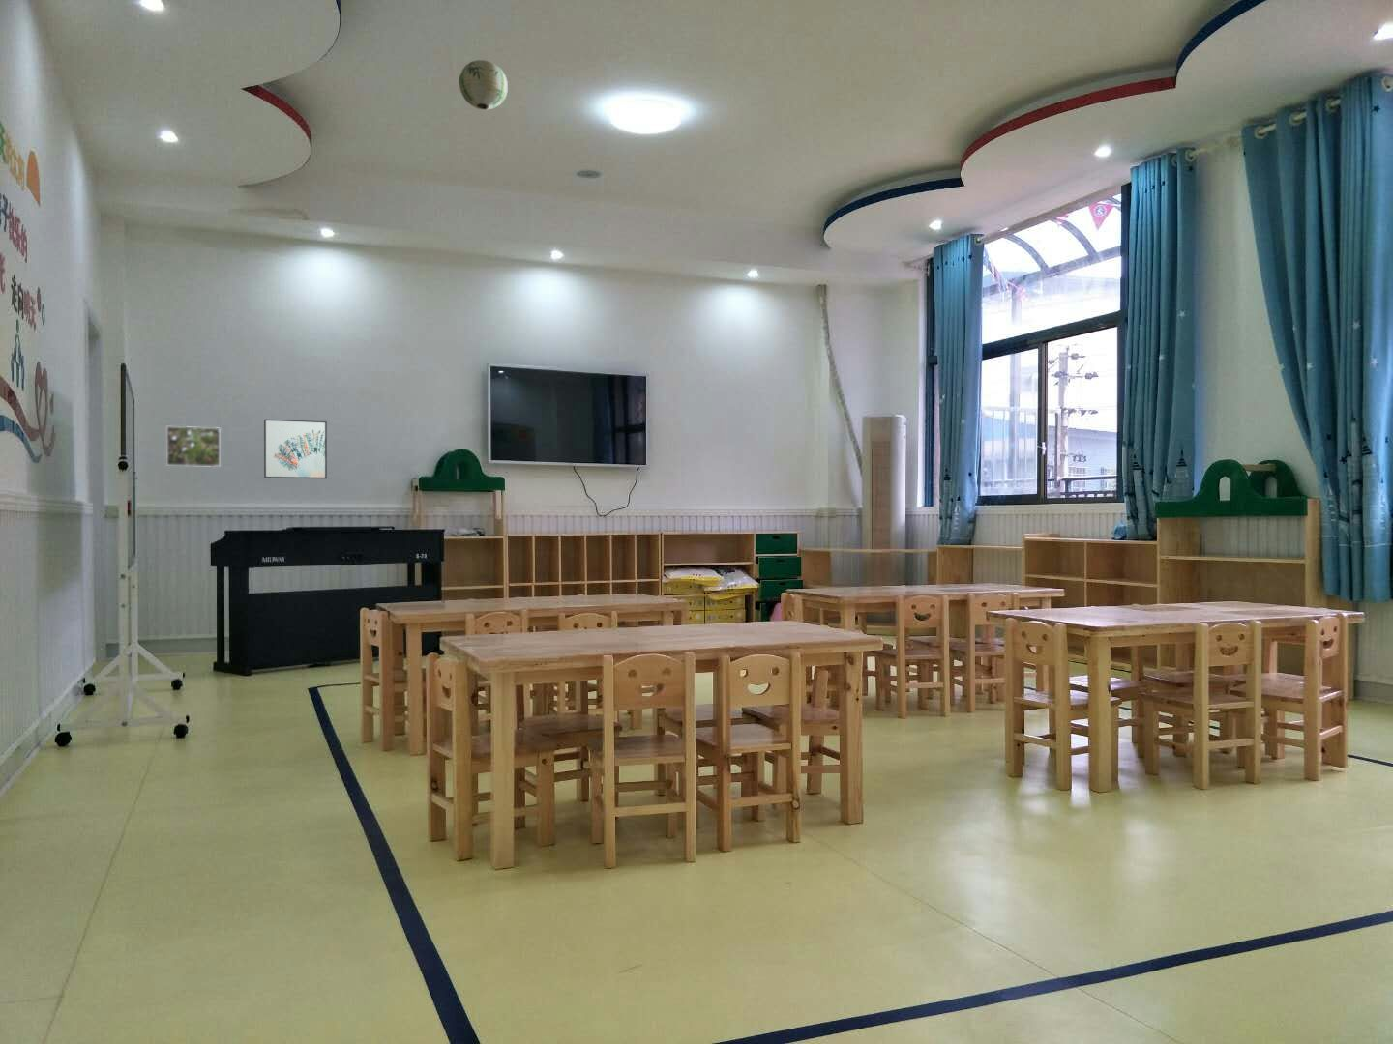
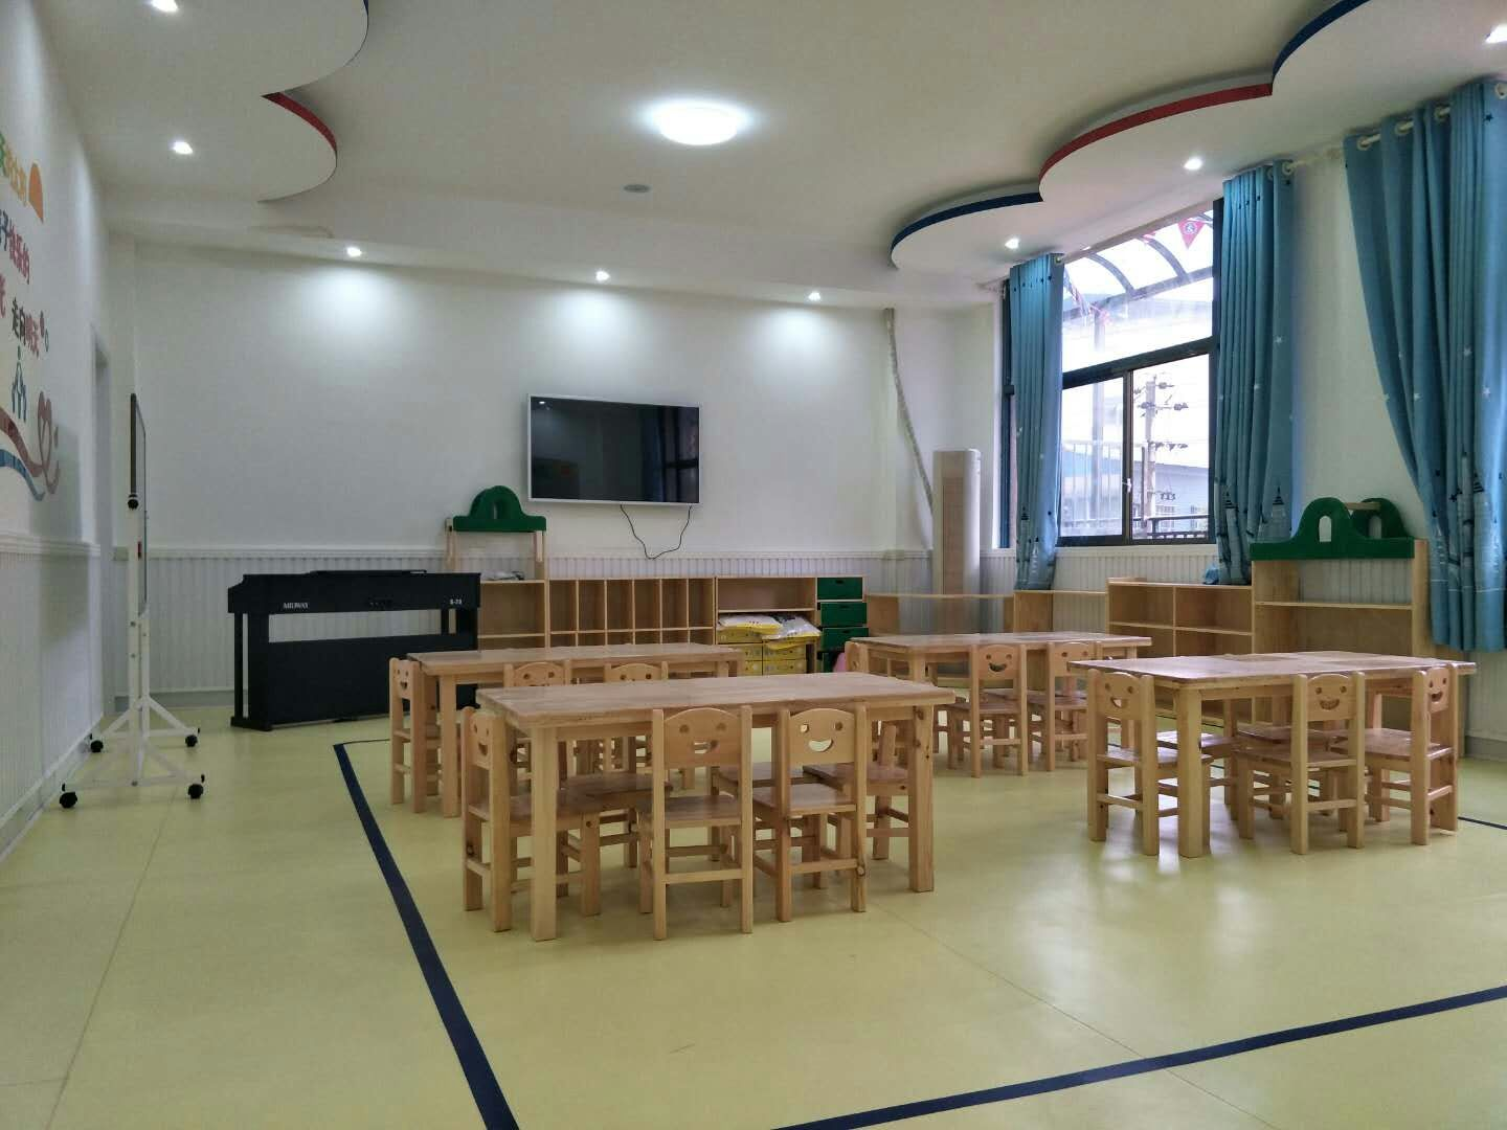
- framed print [166,425,222,468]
- wall art [263,419,328,479]
- paper lantern [457,59,509,111]
